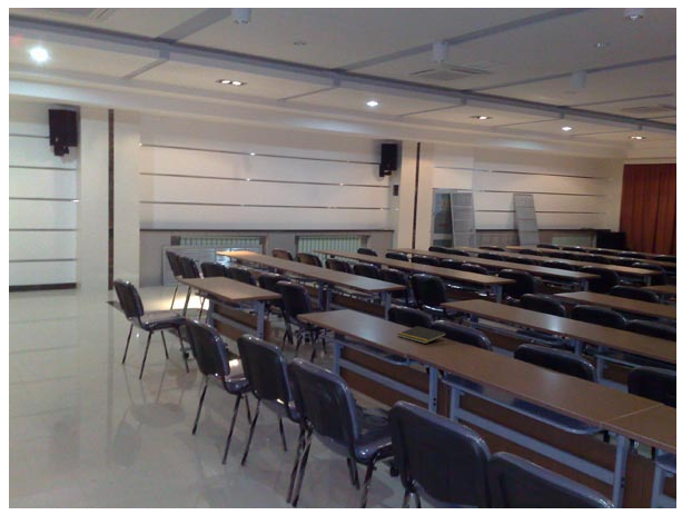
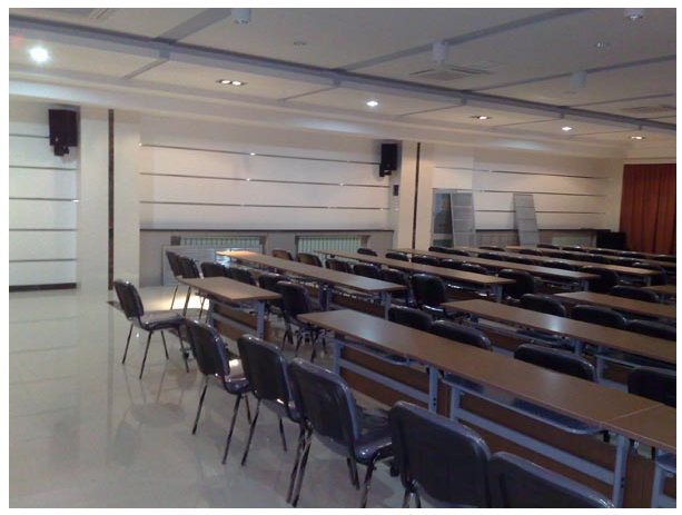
- notepad [396,325,447,345]
